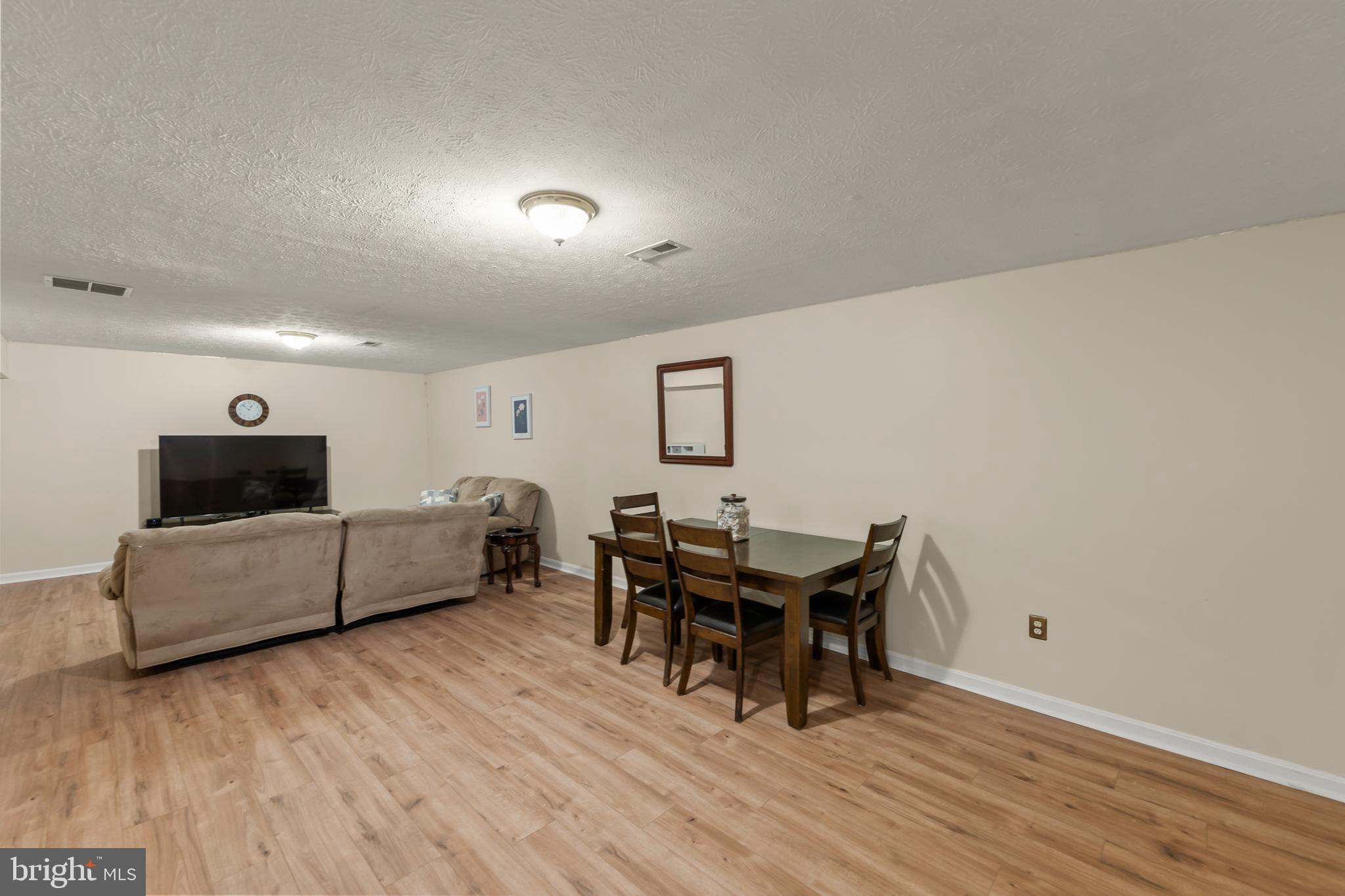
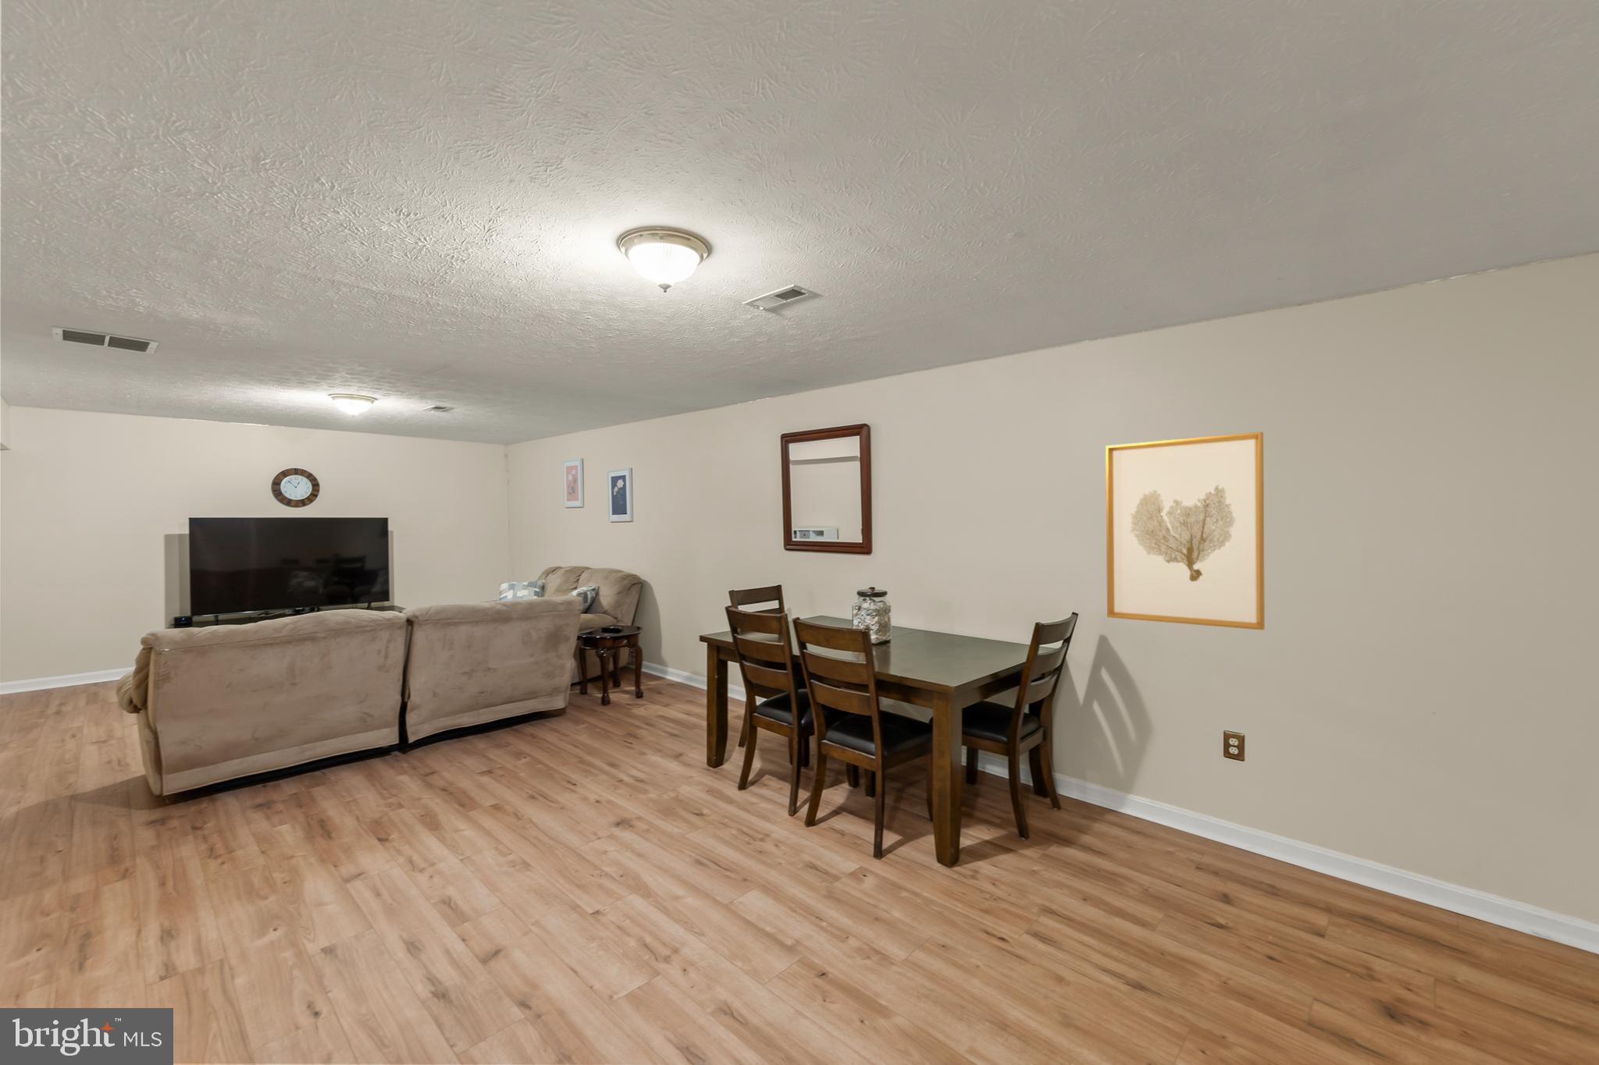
+ wall art [1104,430,1266,631]
